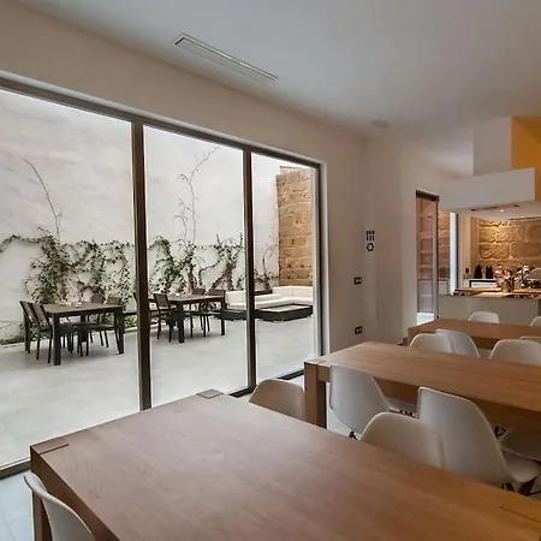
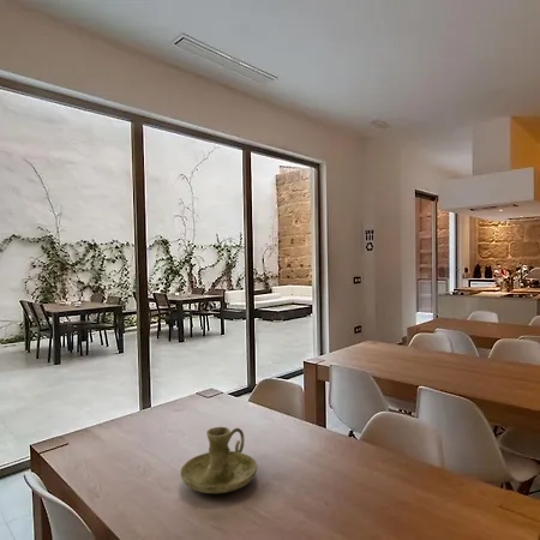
+ candle holder [179,426,258,494]
